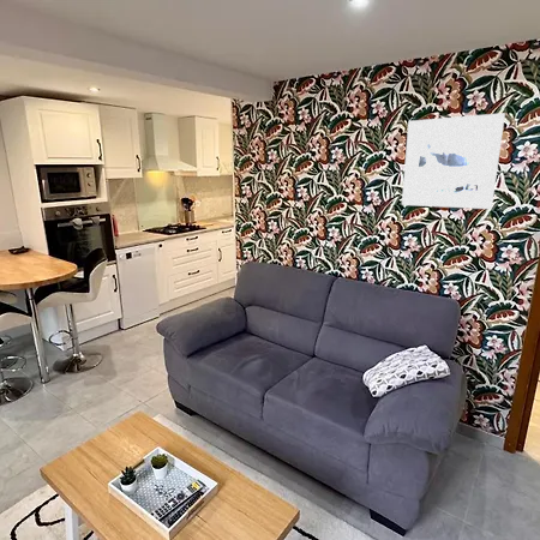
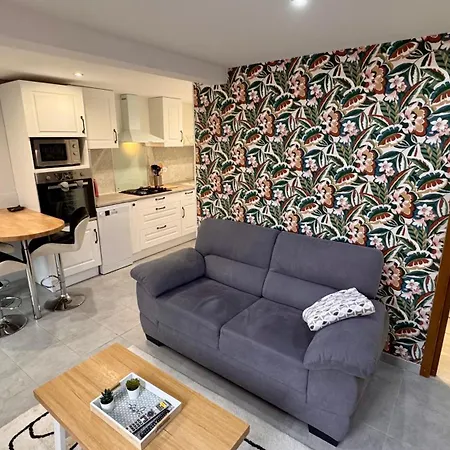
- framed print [401,112,506,210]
